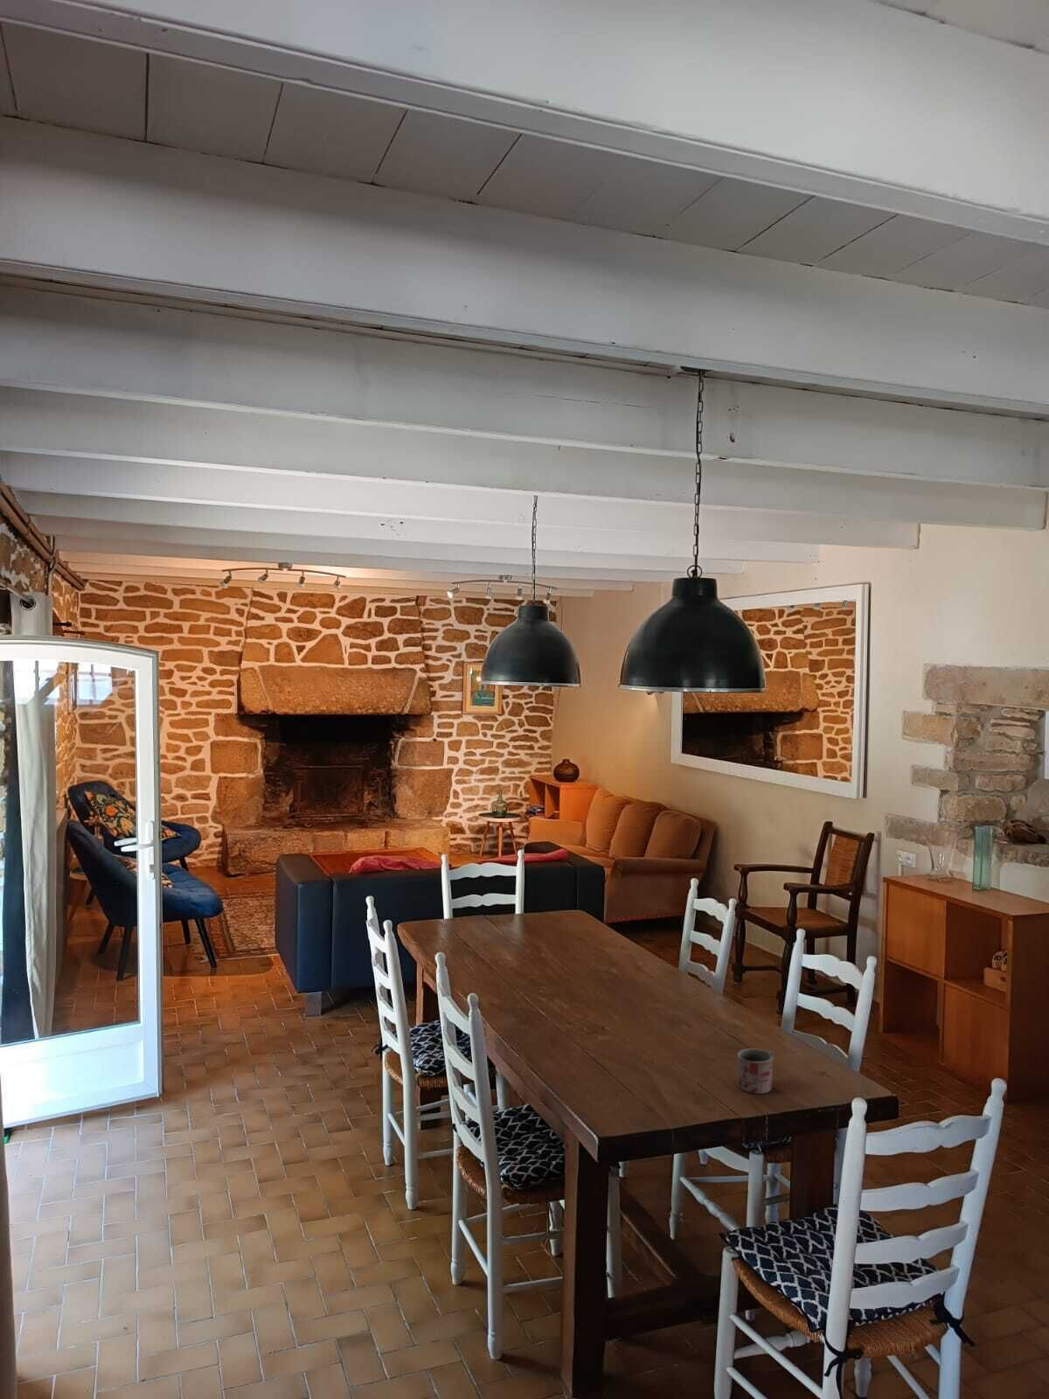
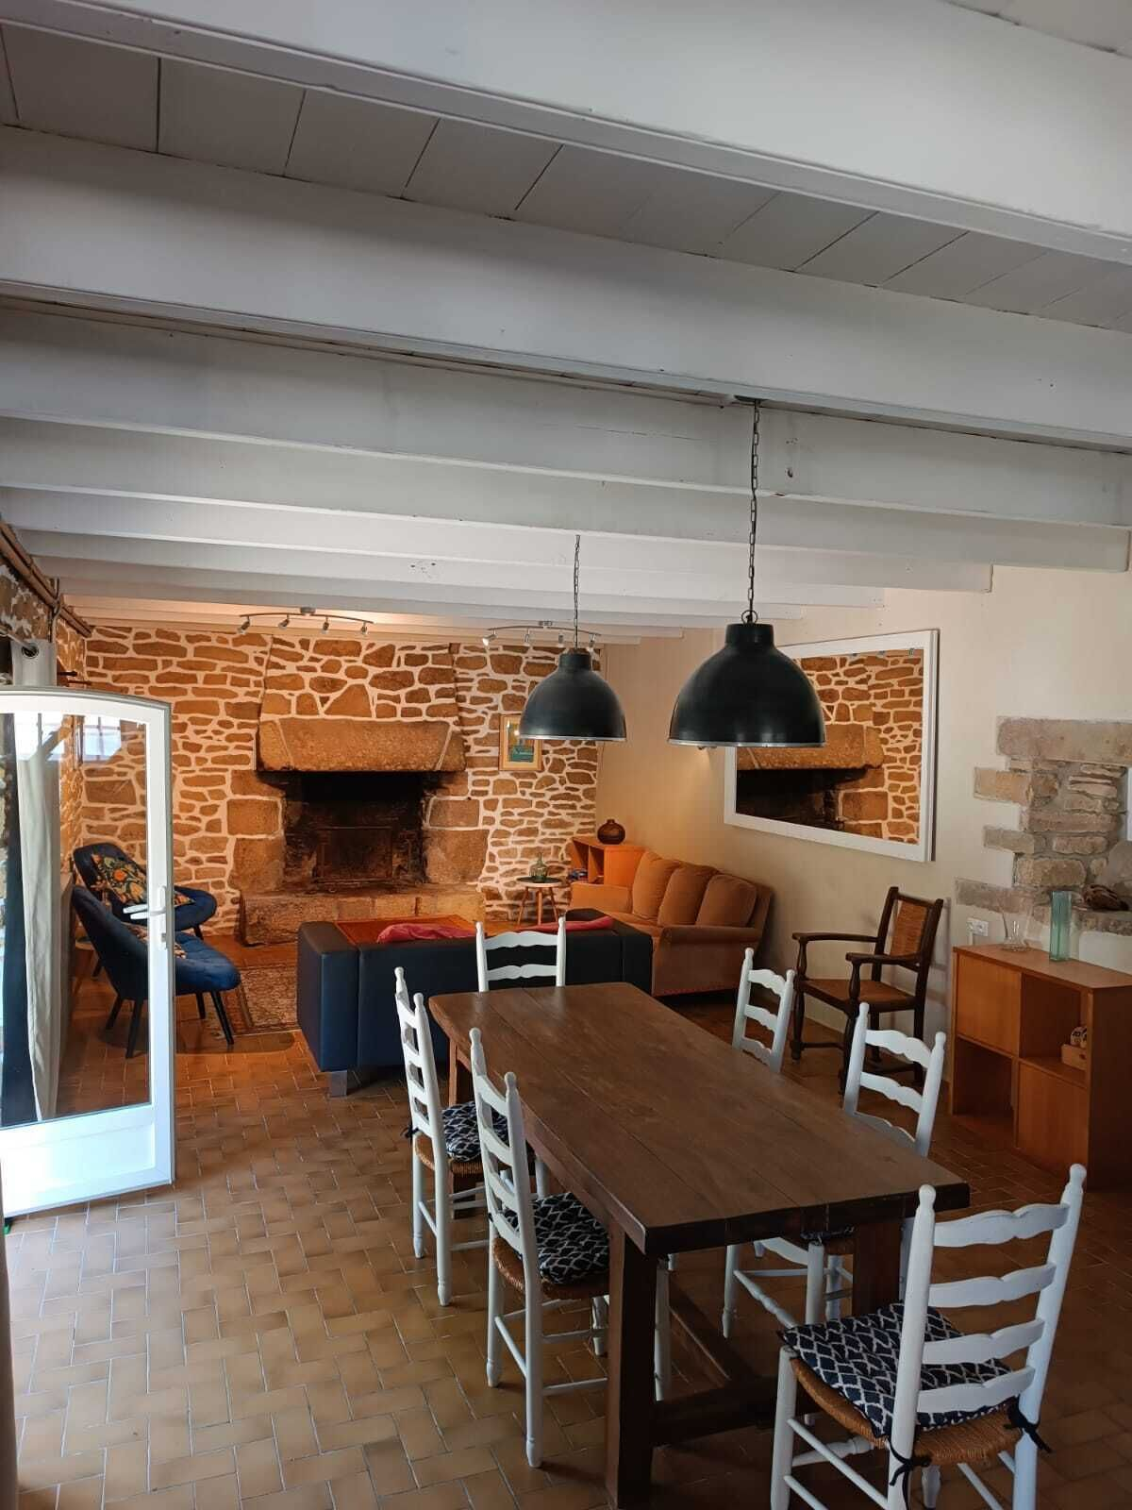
- mug [736,1048,775,1095]
